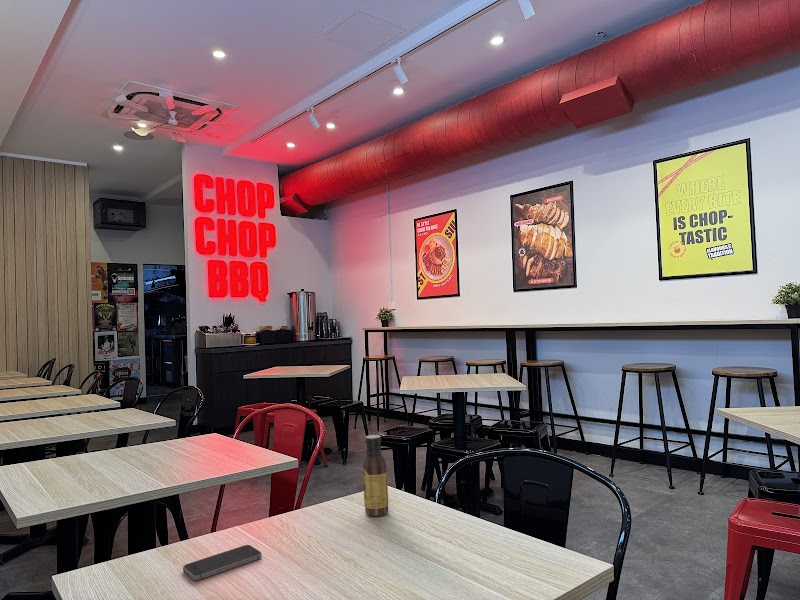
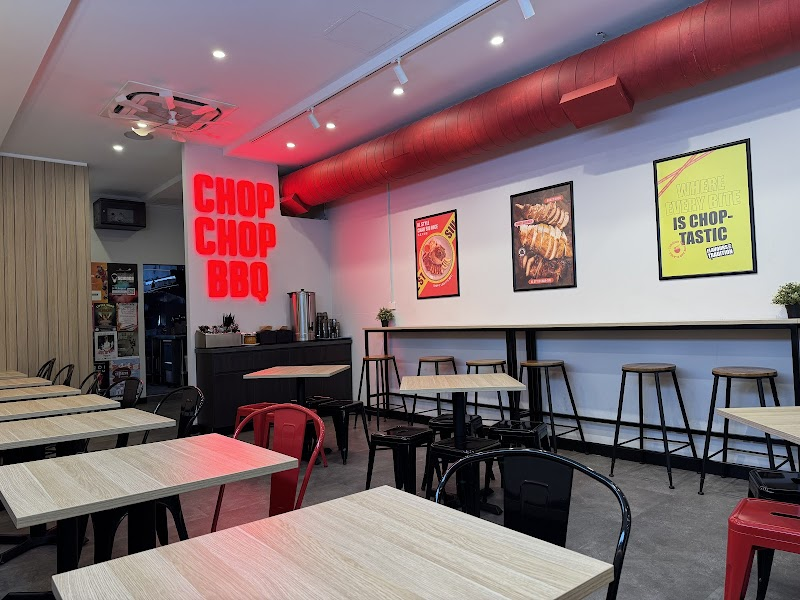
- sauce bottle [362,434,389,517]
- smartphone [182,544,263,581]
